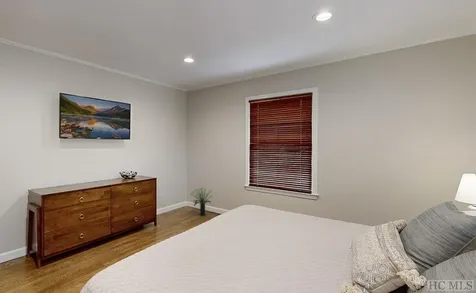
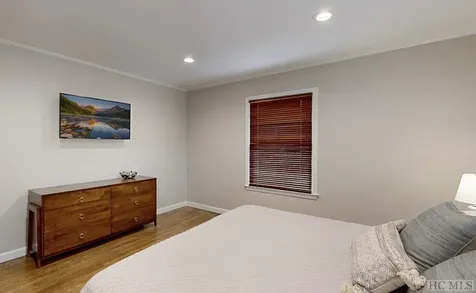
- potted plant [189,186,217,217]
